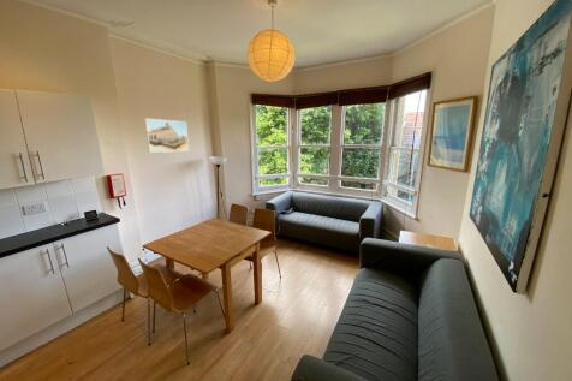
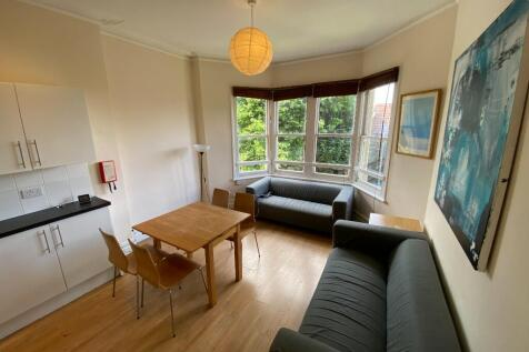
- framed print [143,118,190,154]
